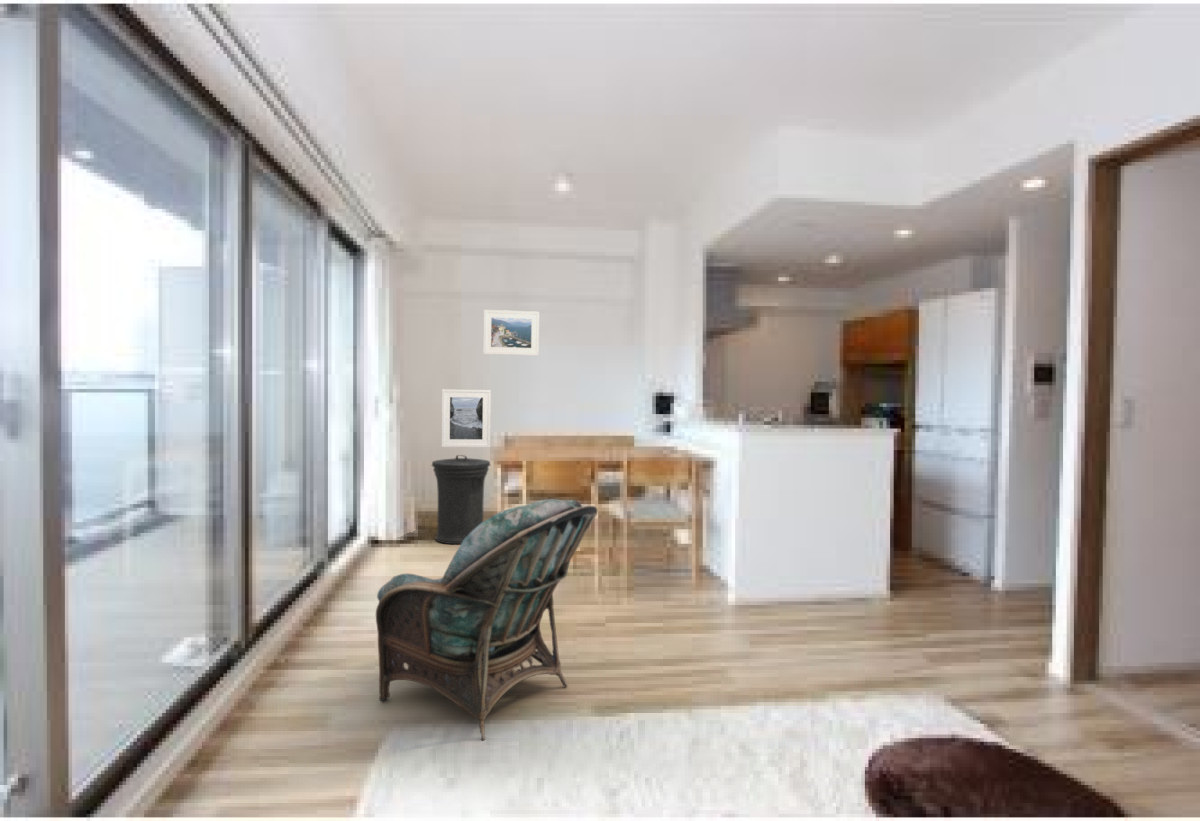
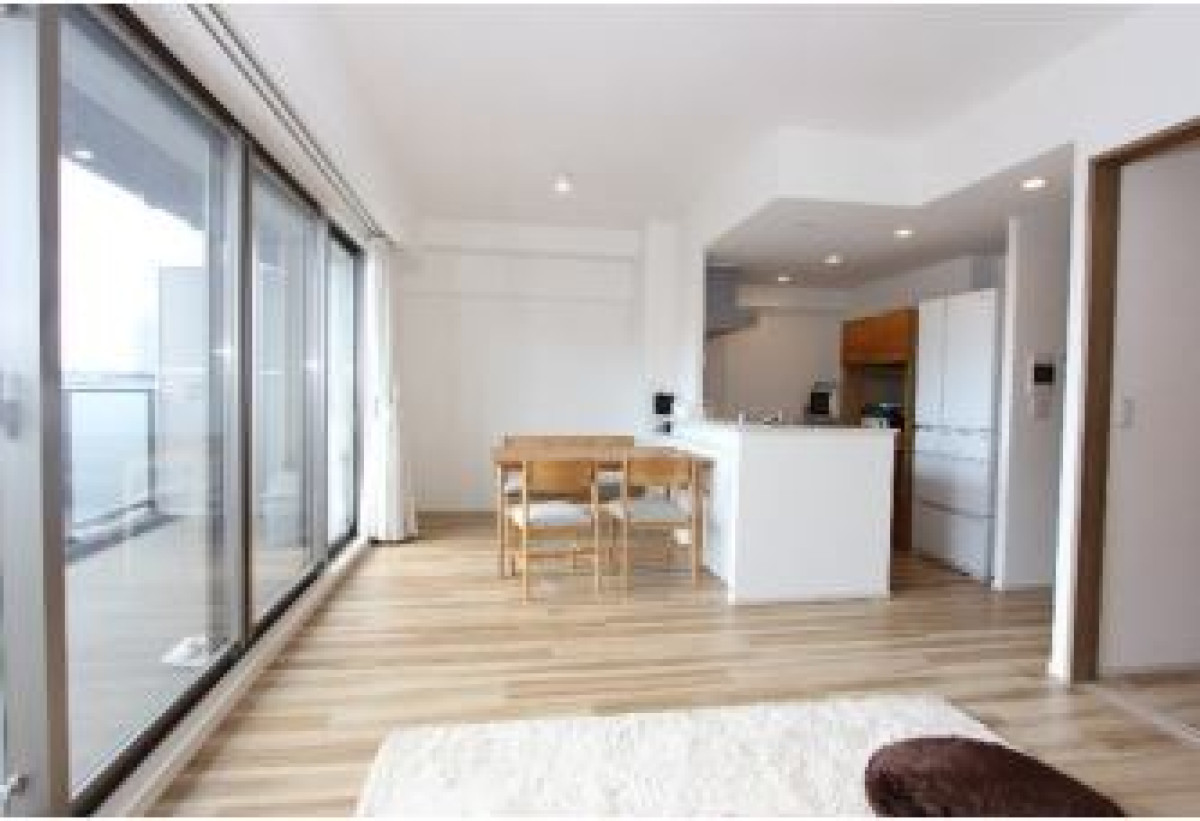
- armchair [375,498,598,742]
- trash can [431,454,491,545]
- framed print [441,388,492,448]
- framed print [482,309,540,357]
